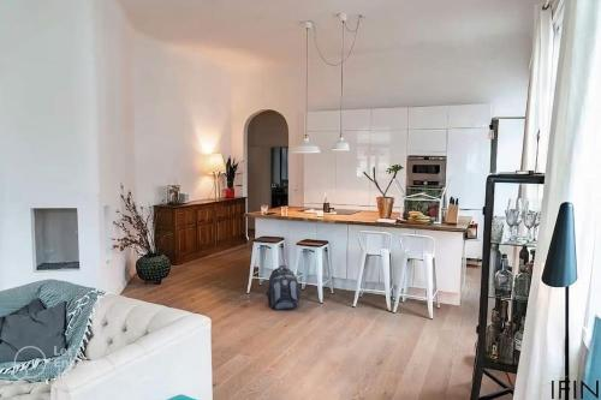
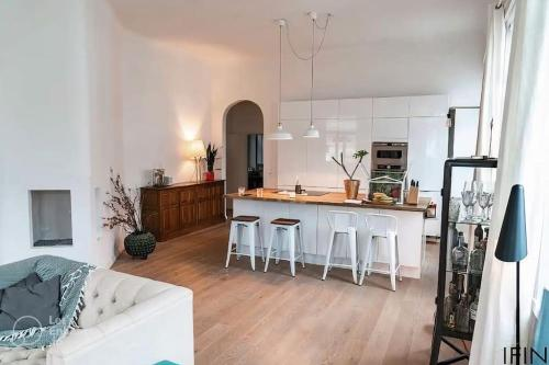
- backpack [266,264,302,311]
